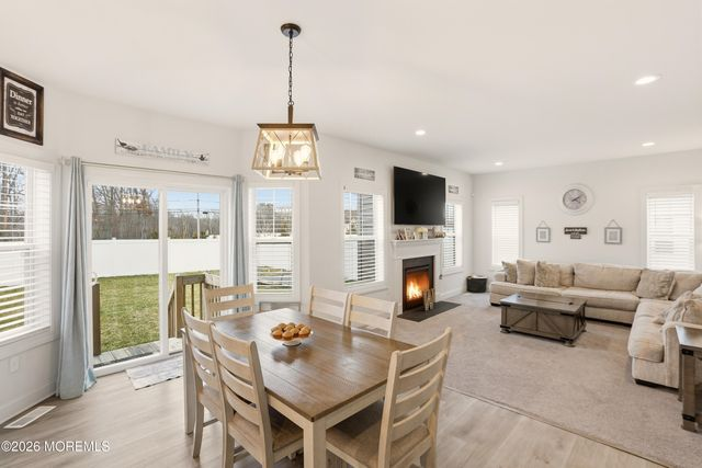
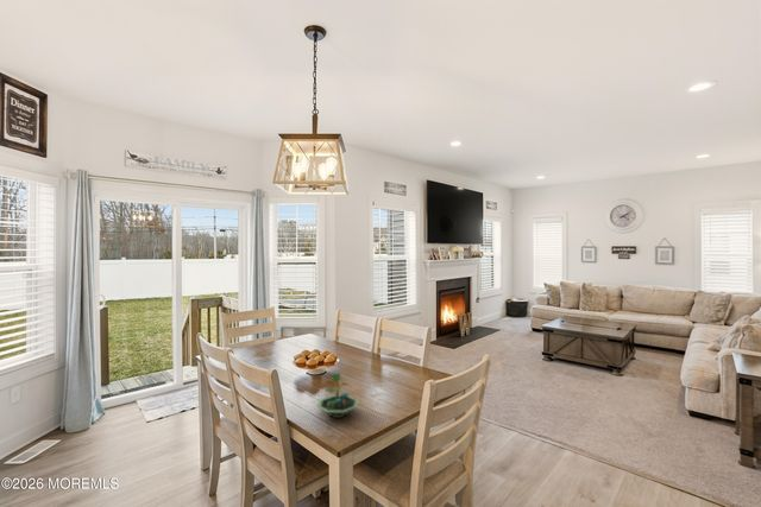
+ terrarium [315,369,360,419]
